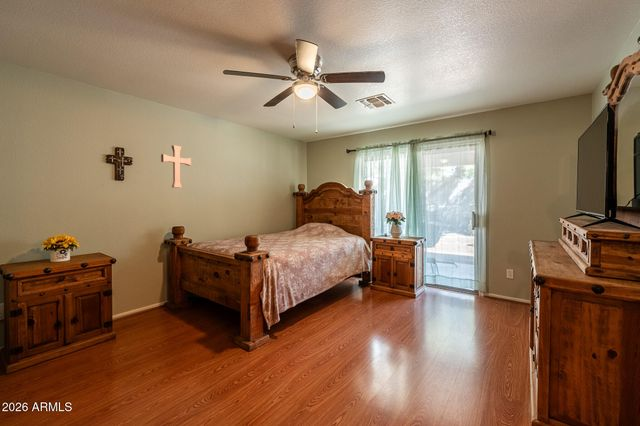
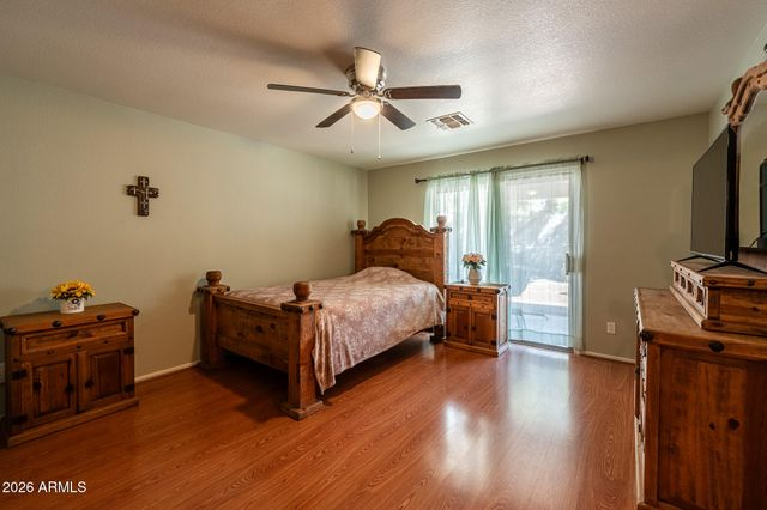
- decorative cross [160,144,192,189]
